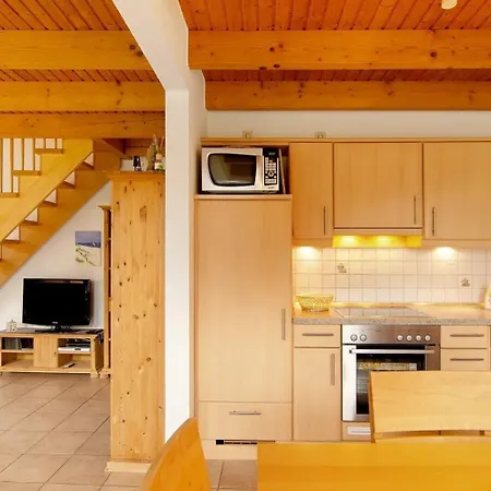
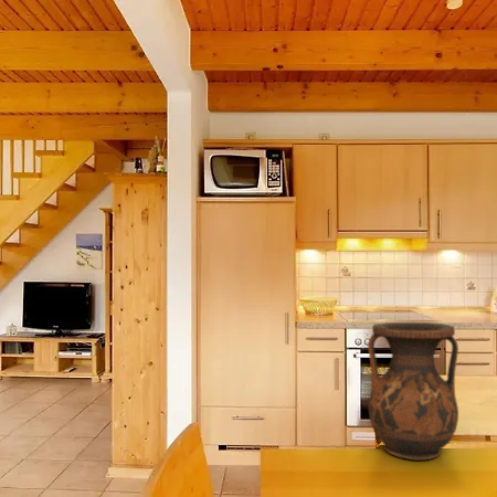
+ vase [367,321,459,461]
